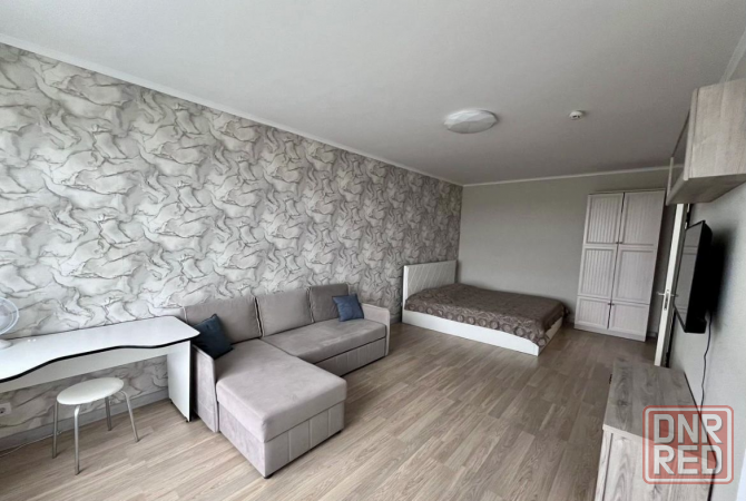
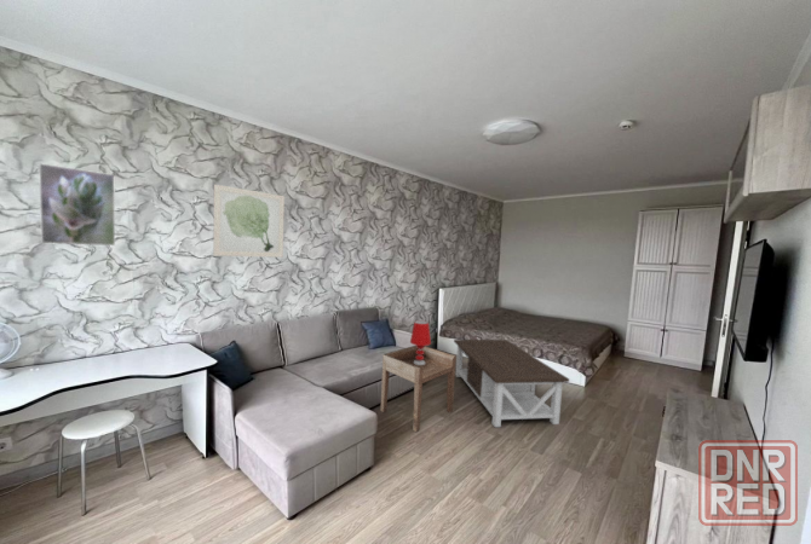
+ coffee table [453,338,570,428]
+ wall art [212,183,286,259]
+ table lamp [409,319,432,365]
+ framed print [38,162,116,247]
+ side table [380,345,456,433]
